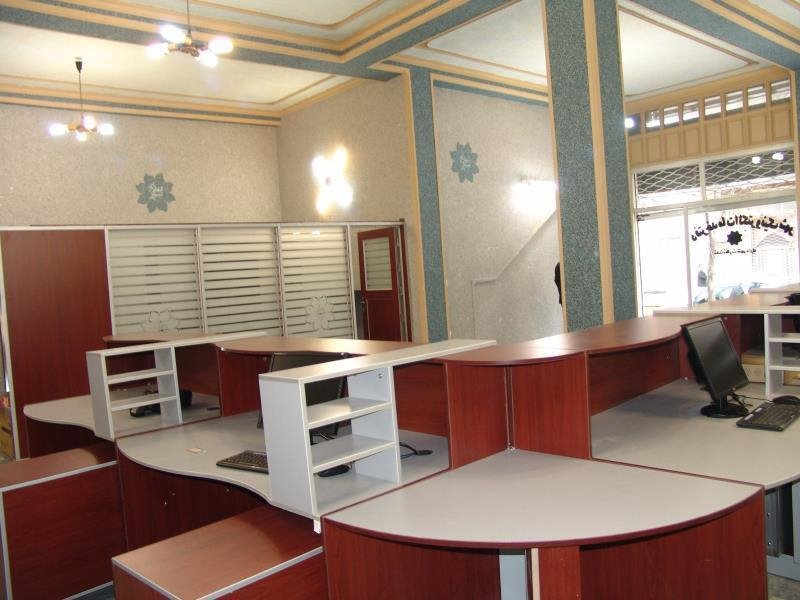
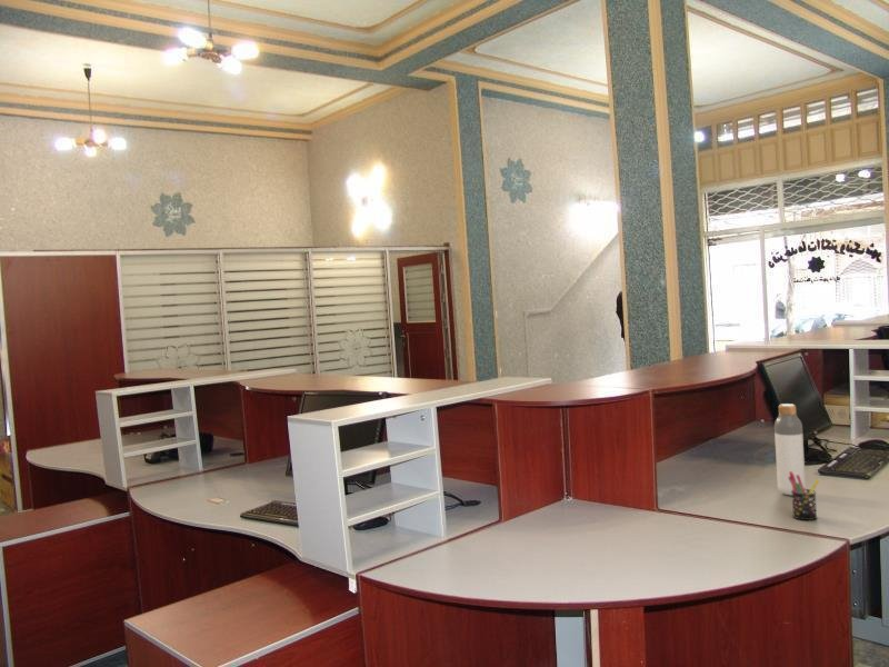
+ bottle [773,402,807,497]
+ pen holder [788,471,820,521]
